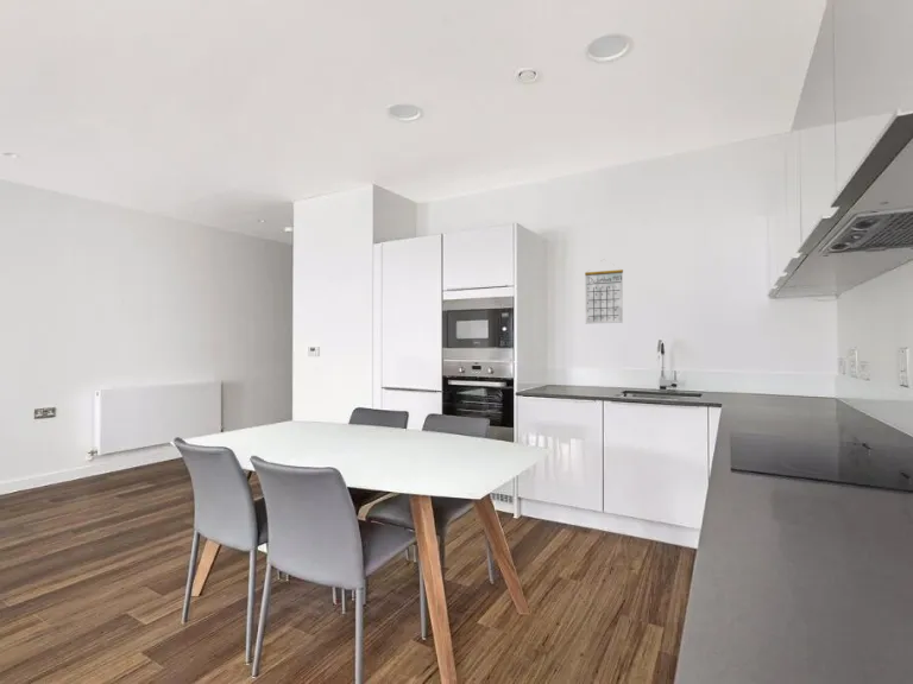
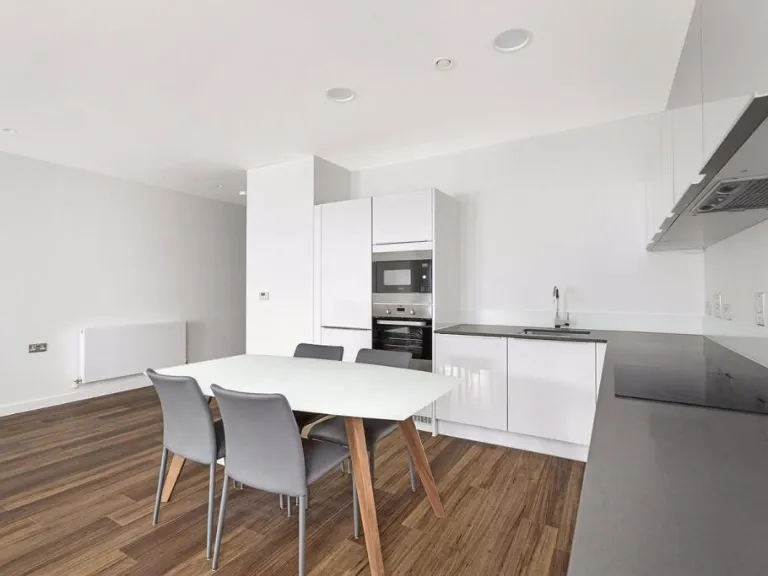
- calendar [584,258,624,325]
